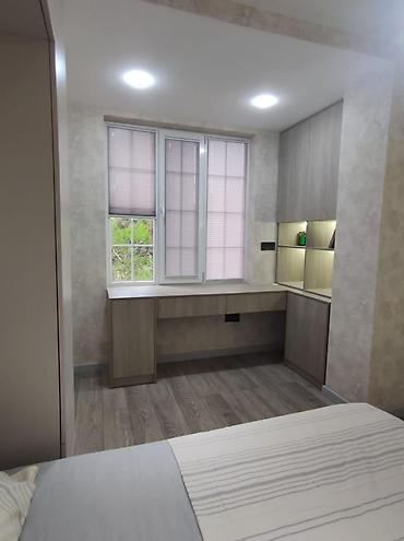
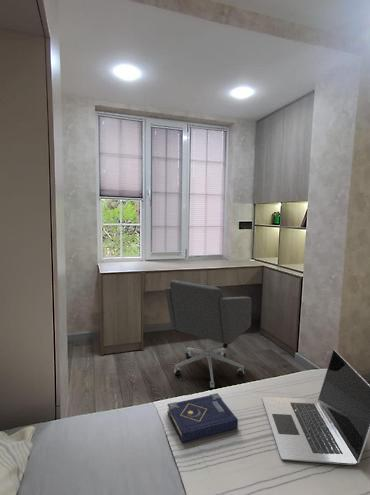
+ office chair [164,279,252,389]
+ laptop [261,349,370,466]
+ book [167,392,239,444]
